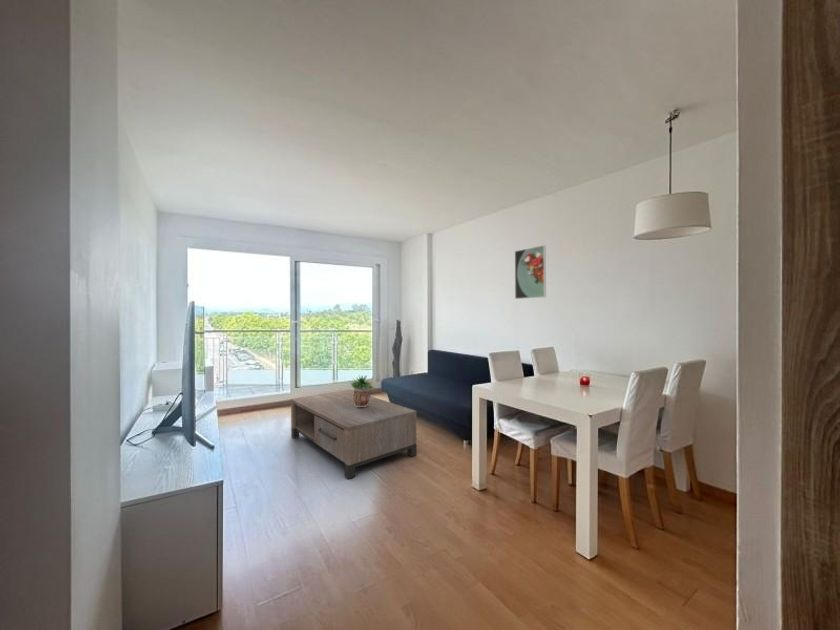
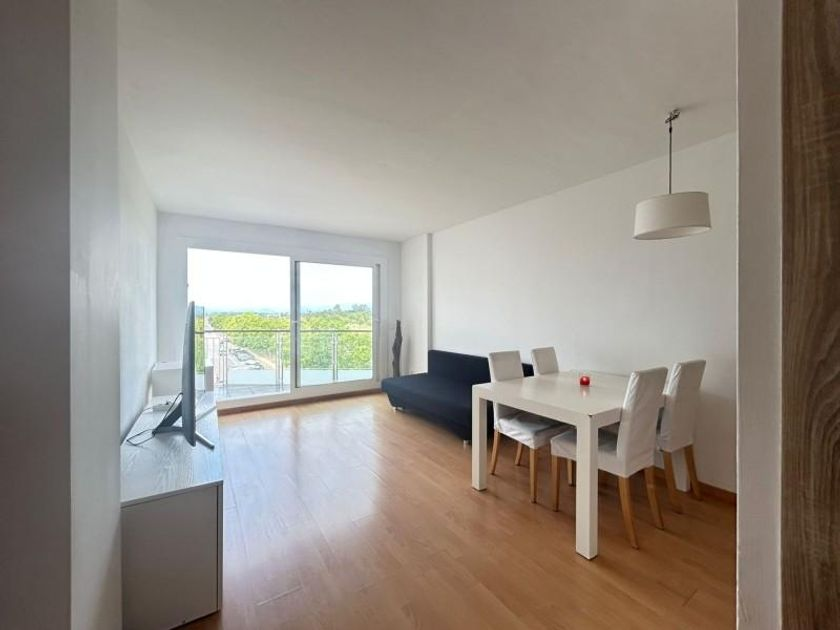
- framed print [514,244,547,300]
- potted plant [348,375,376,407]
- coffee table [290,388,418,480]
